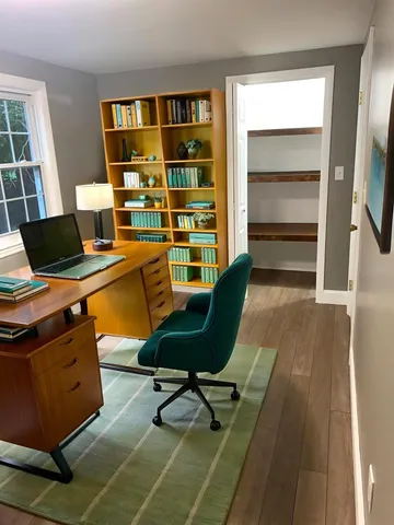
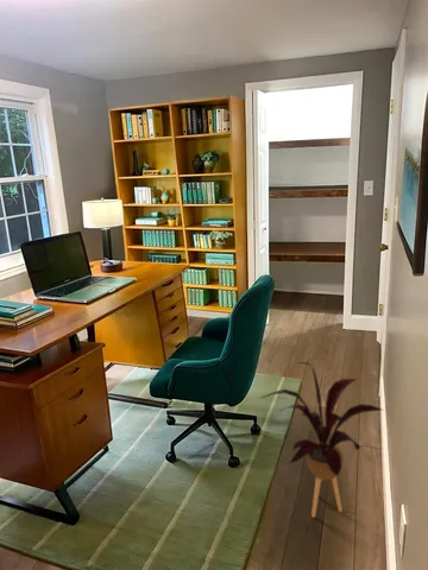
+ house plant [259,361,384,519]
